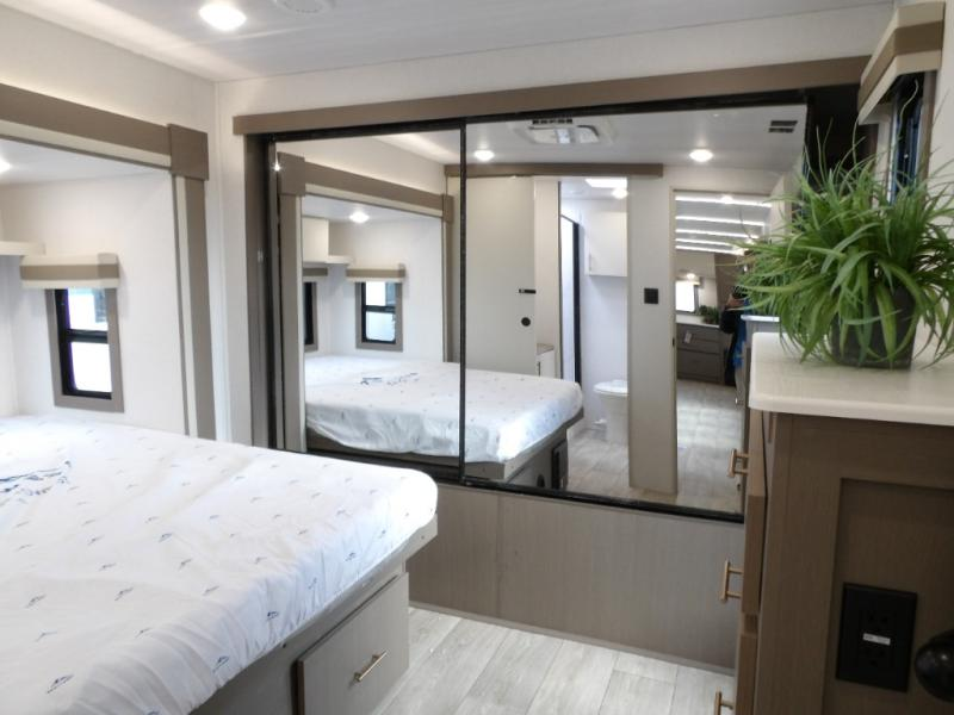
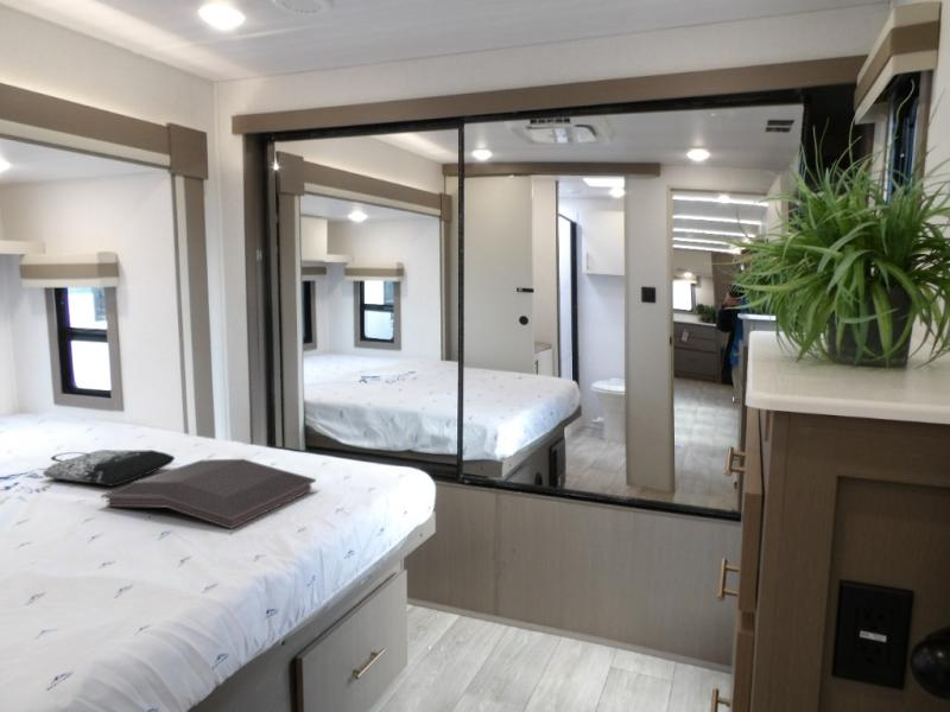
+ serving tray [100,458,317,530]
+ tote bag [43,449,176,488]
